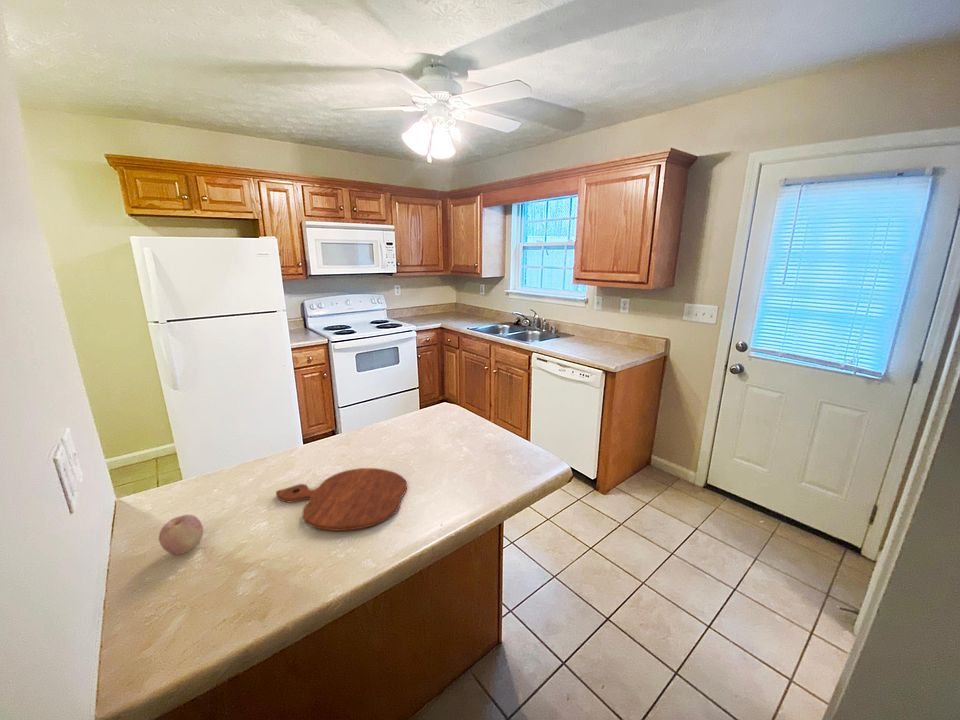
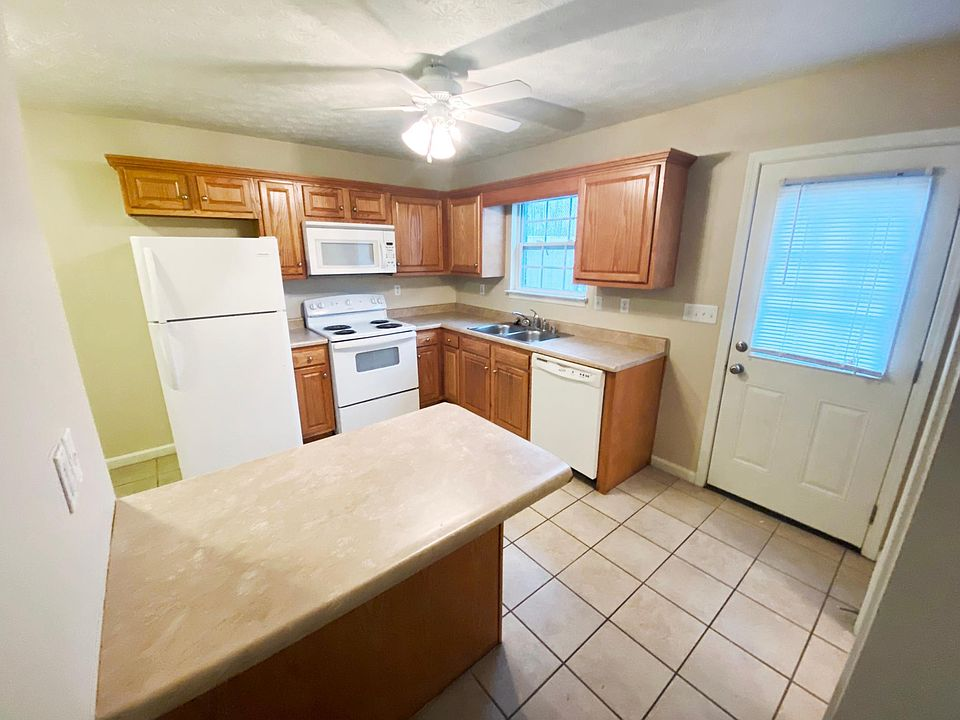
- cutting board [275,467,408,532]
- fruit [158,514,204,556]
